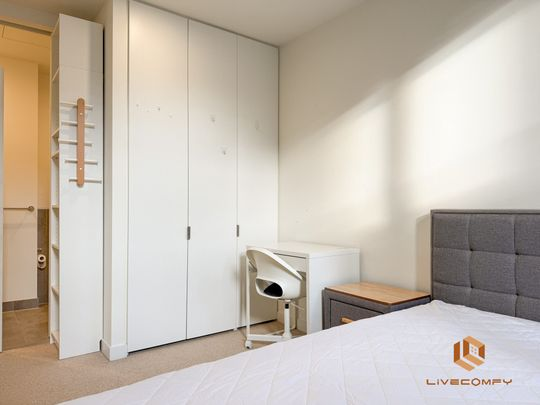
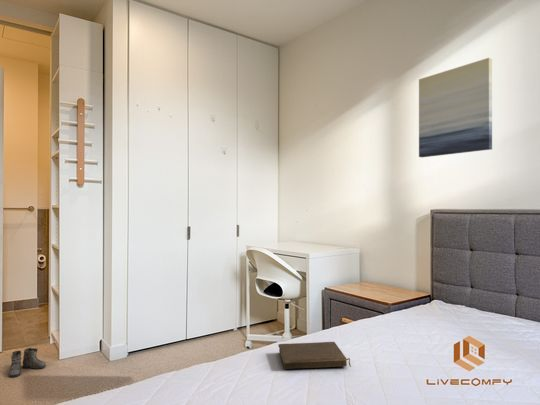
+ wall art [418,57,493,158]
+ book [277,341,352,370]
+ boots [3,347,47,378]
